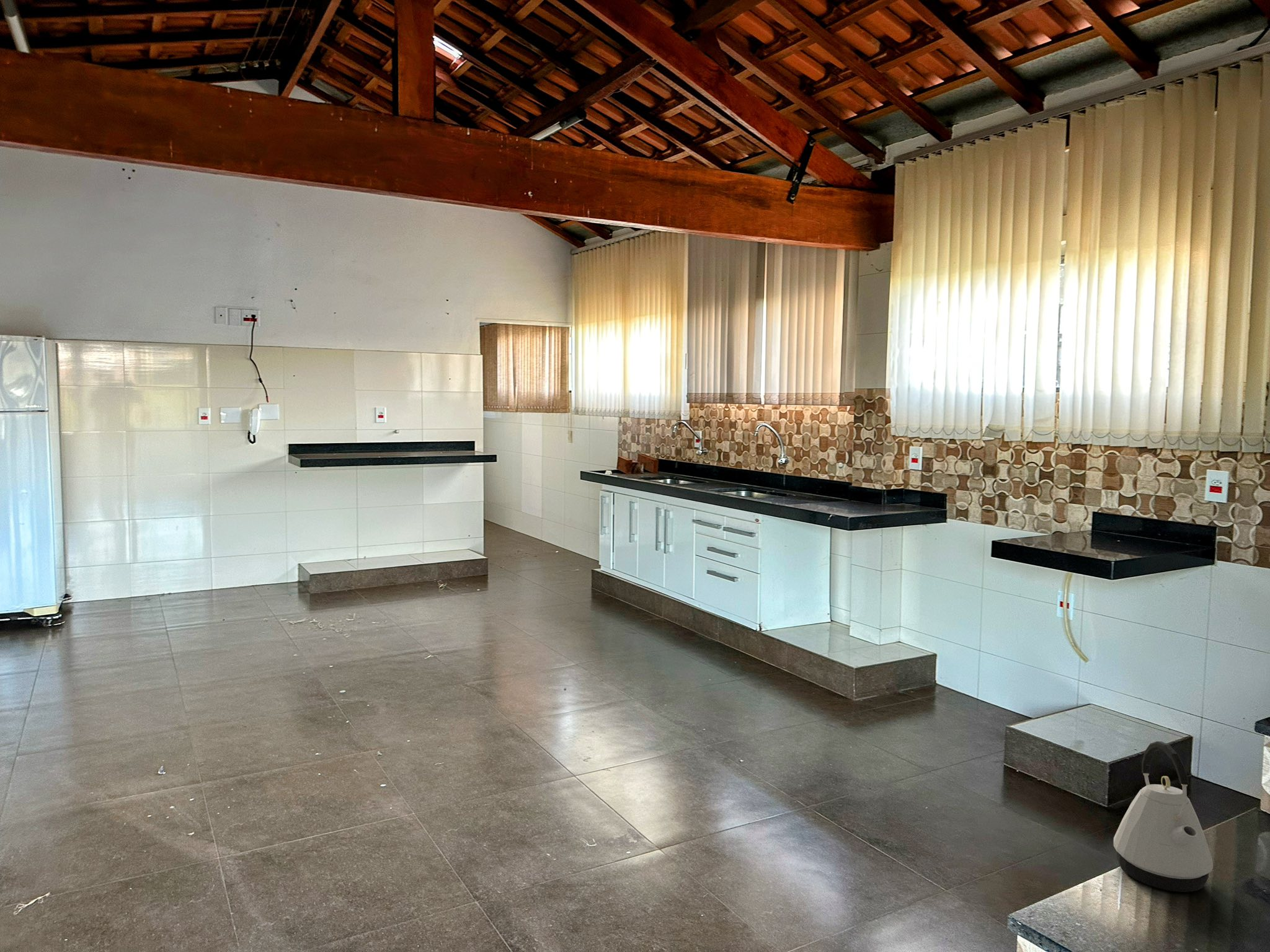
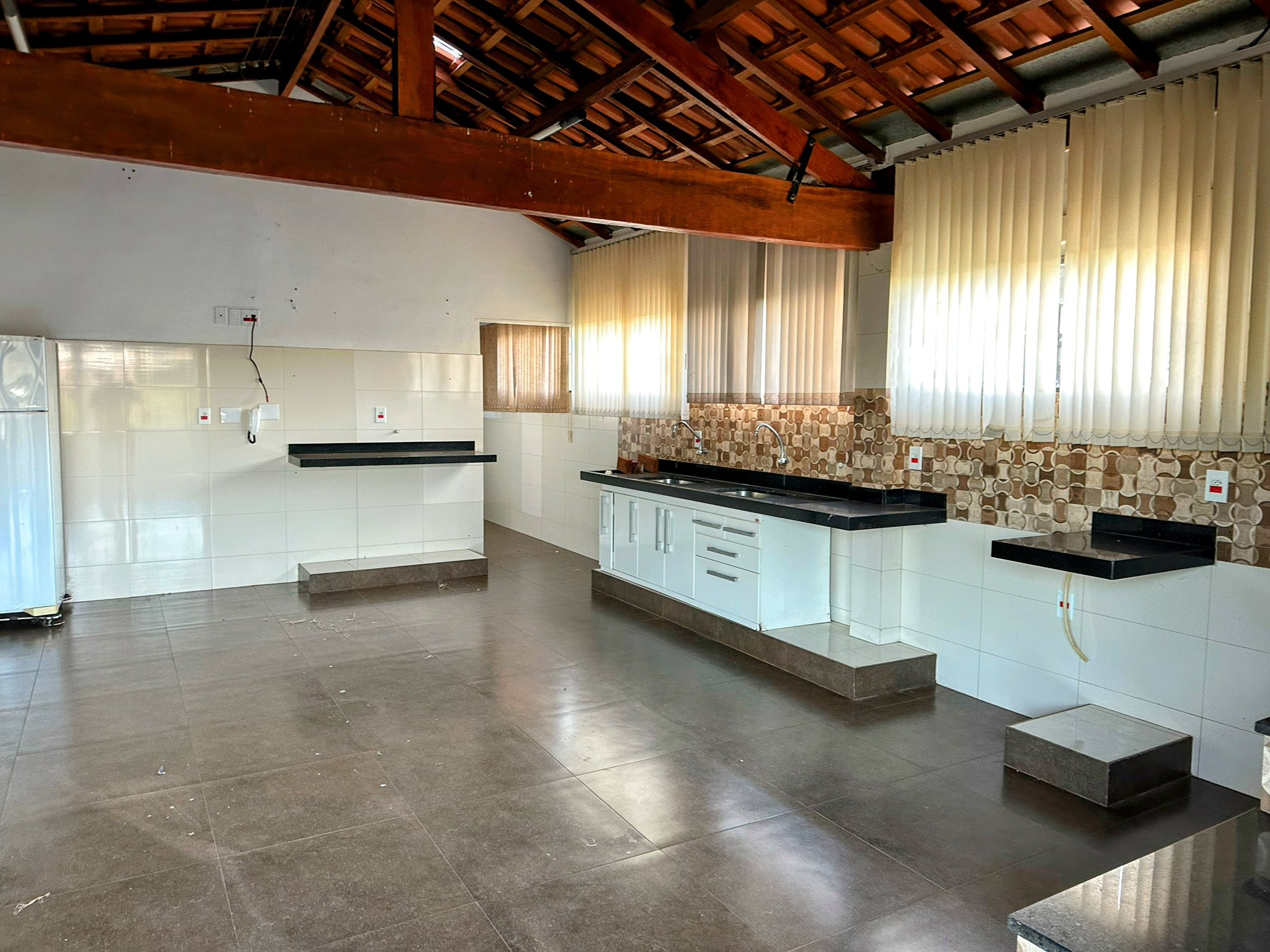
- kettle [1113,741,1214,893]
